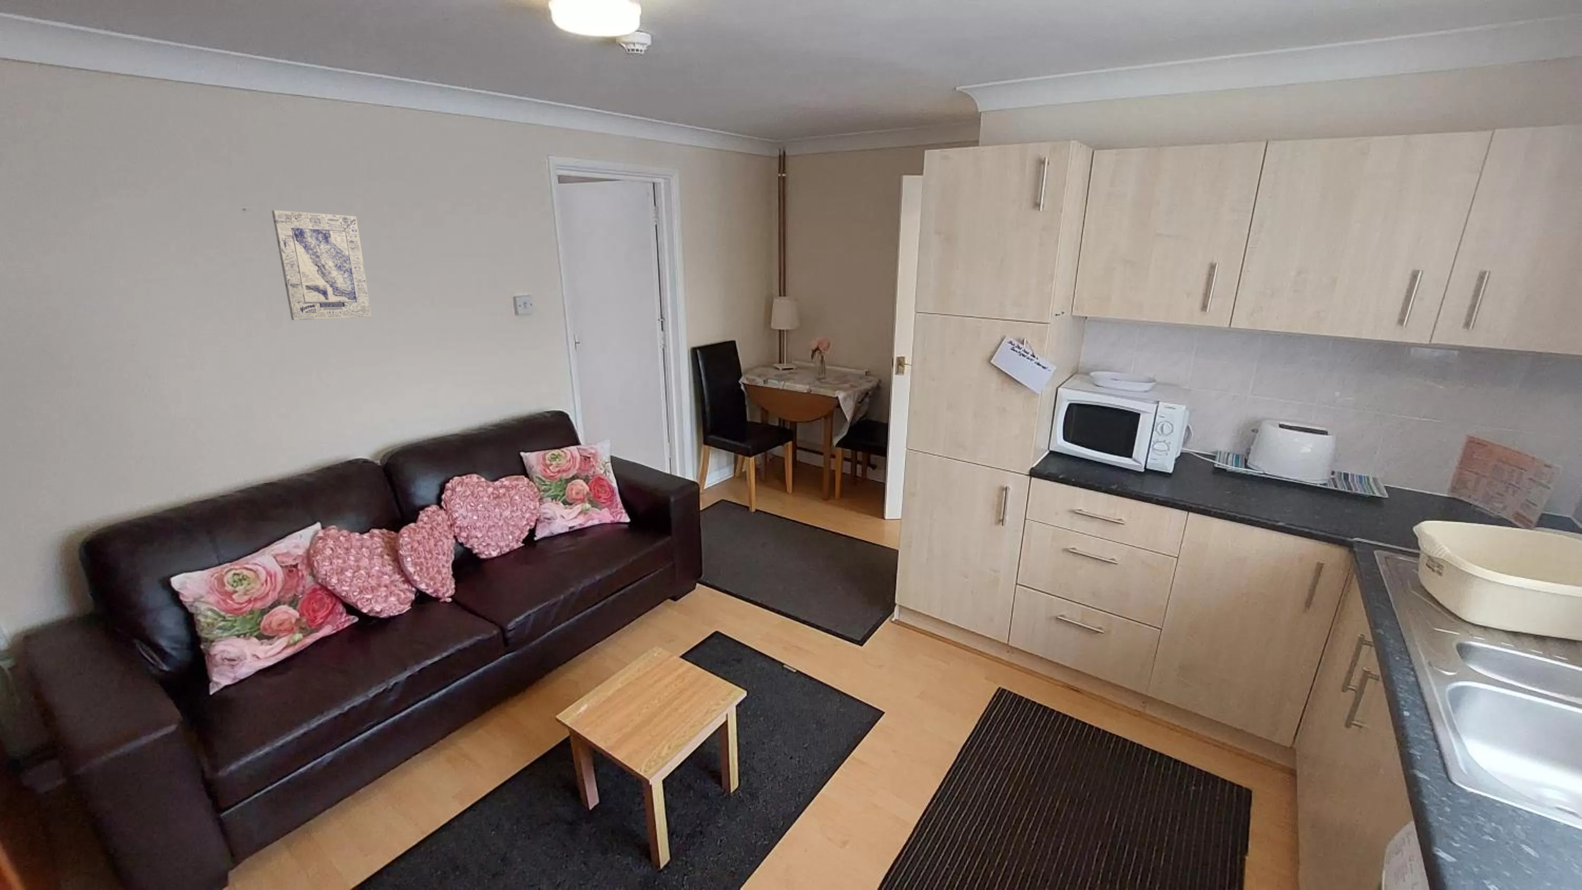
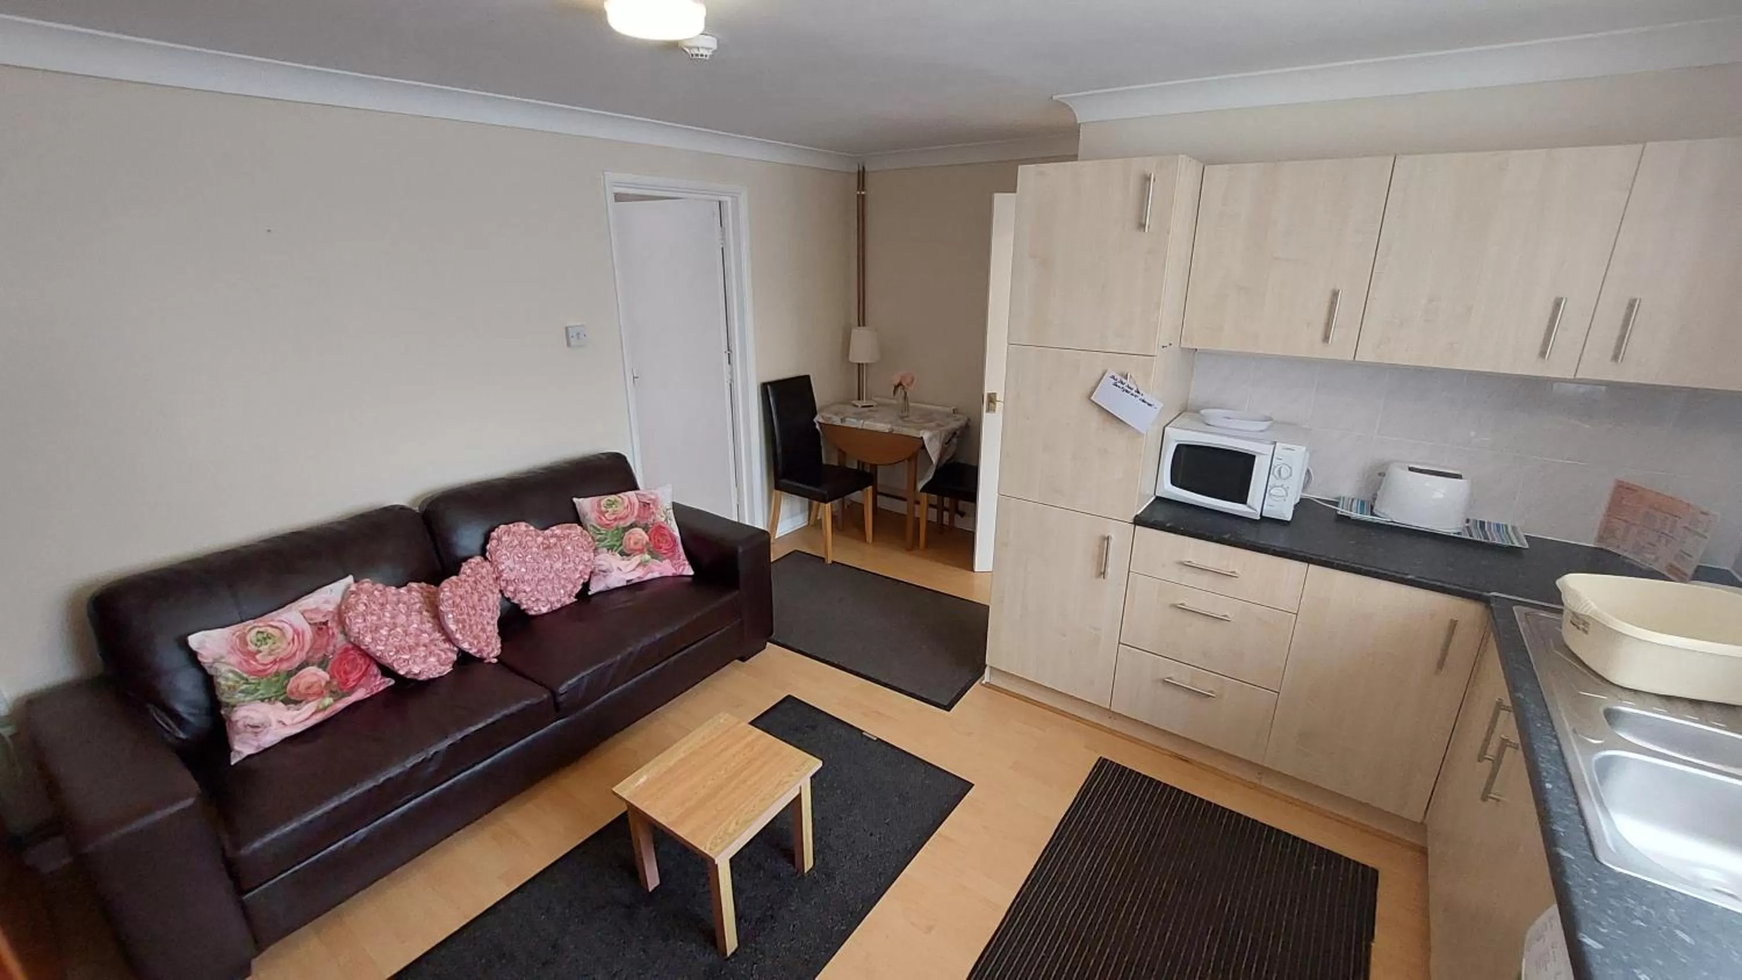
- wall art [271,210,372,321]
